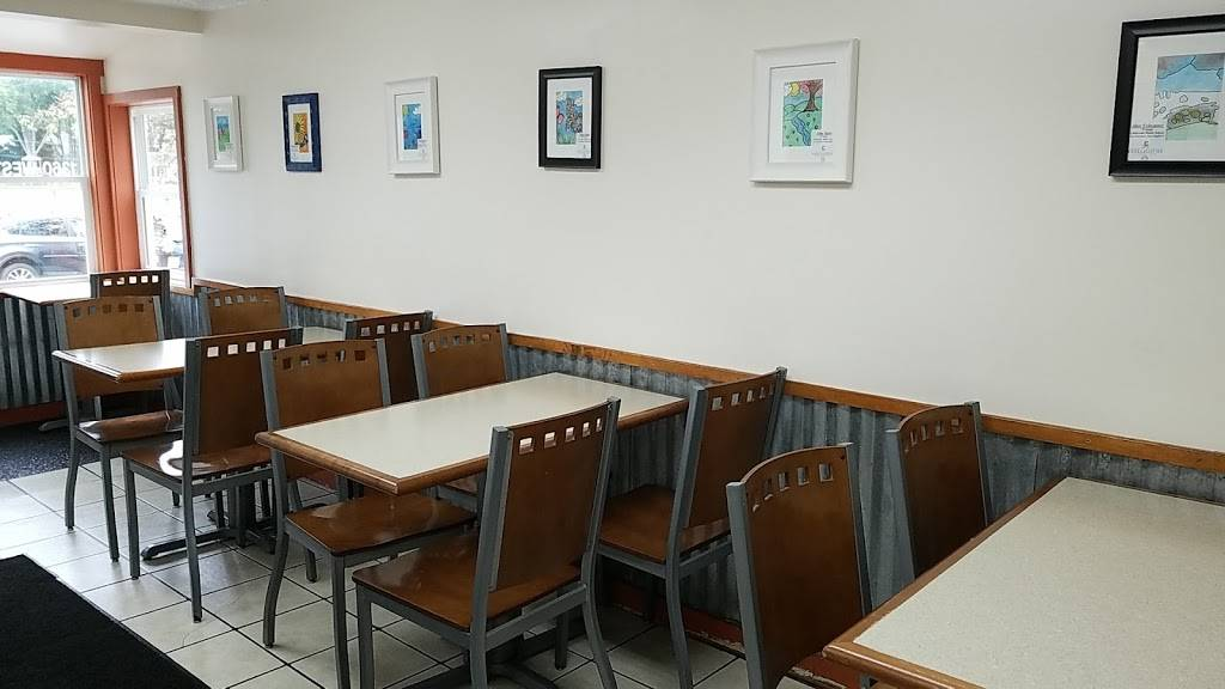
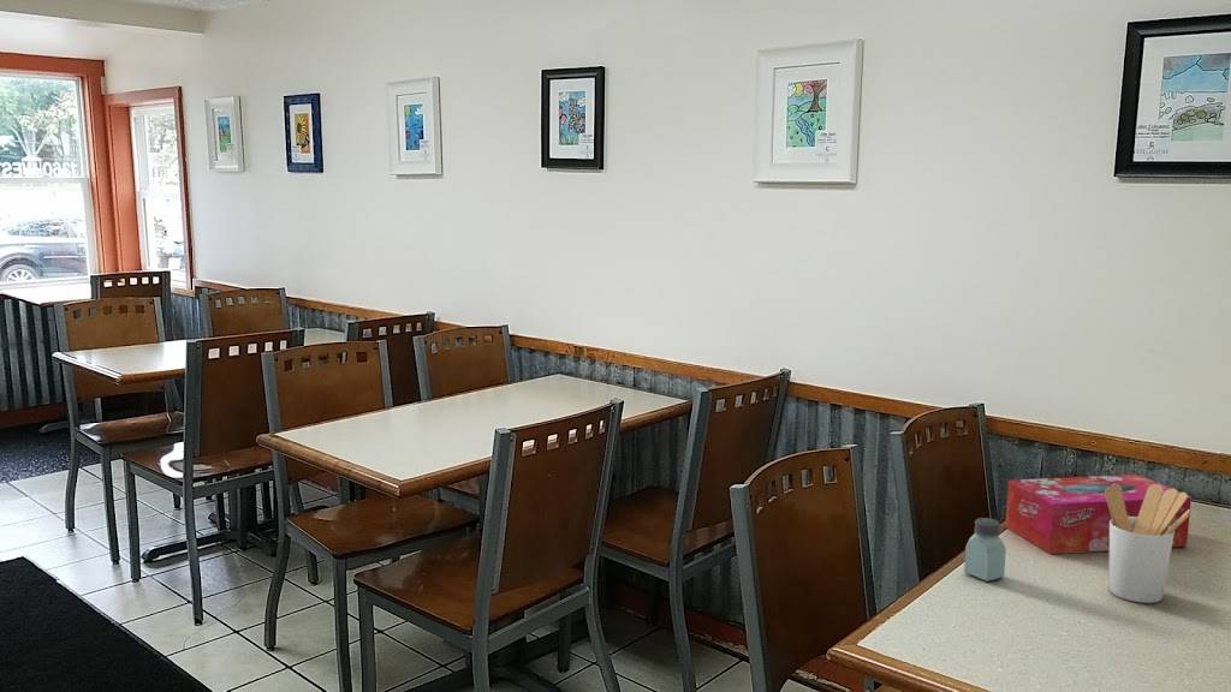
+ tissue box [1005,473,1193,555]
+ saltshaker [963,517,1007,583]
+ utensil holder [1105,483,1191,604]
